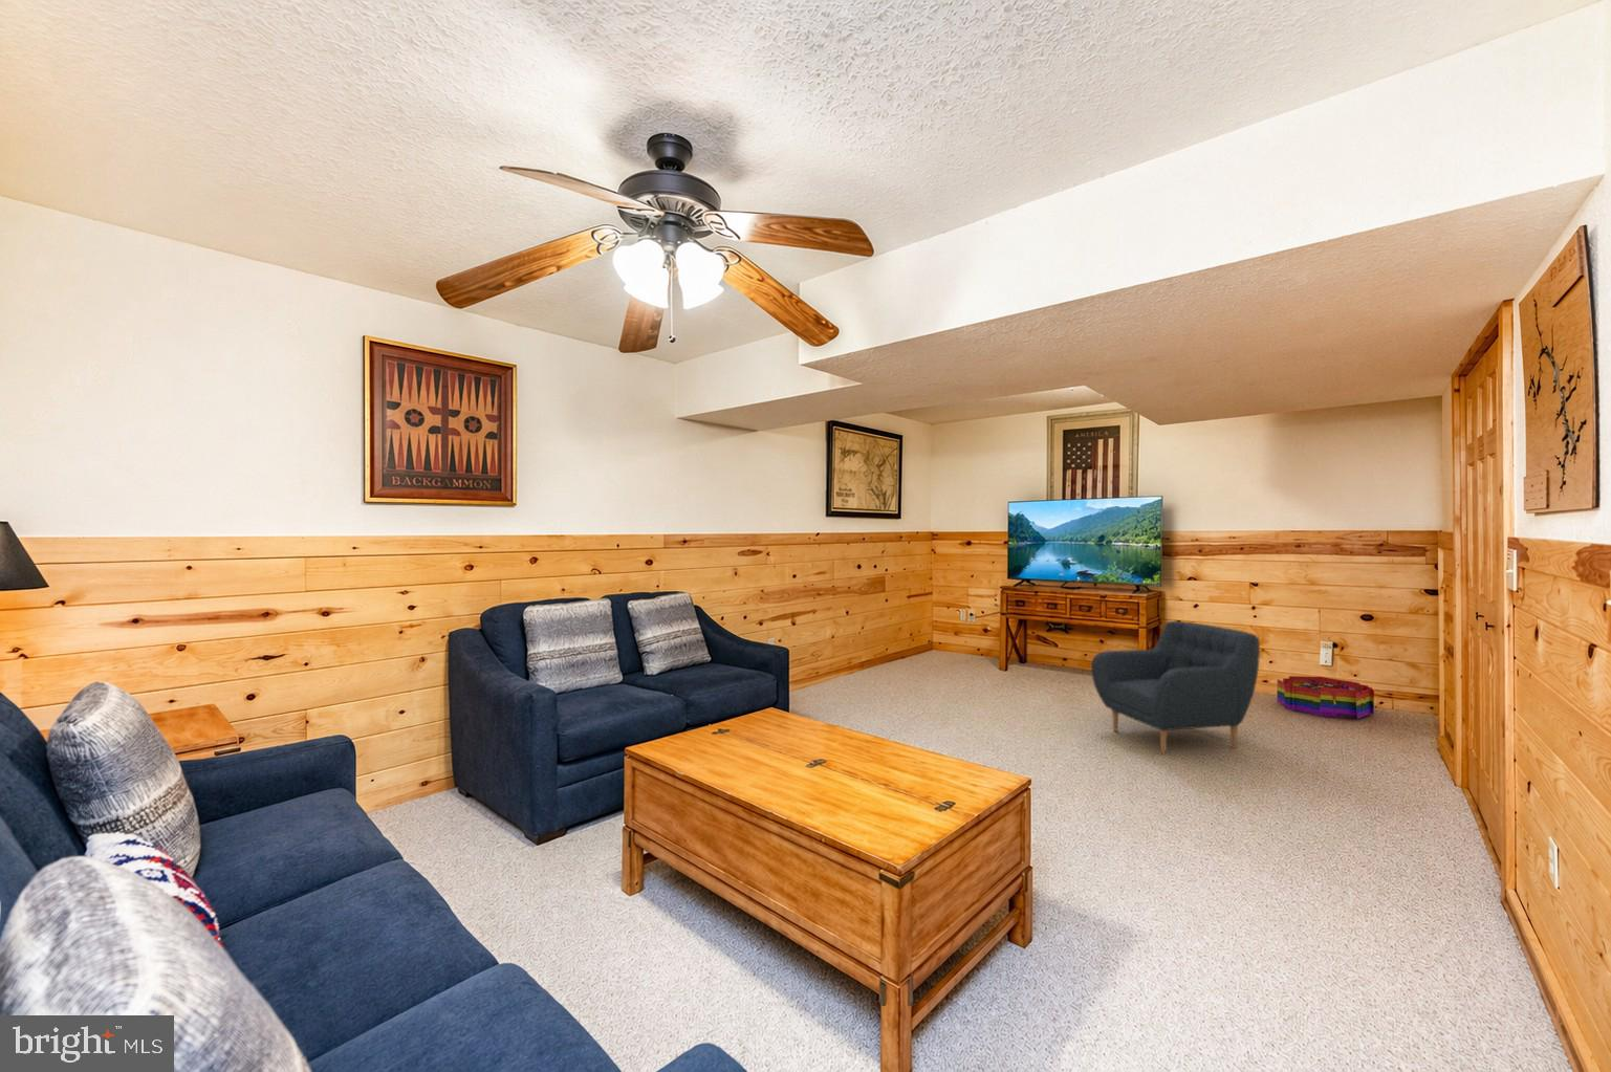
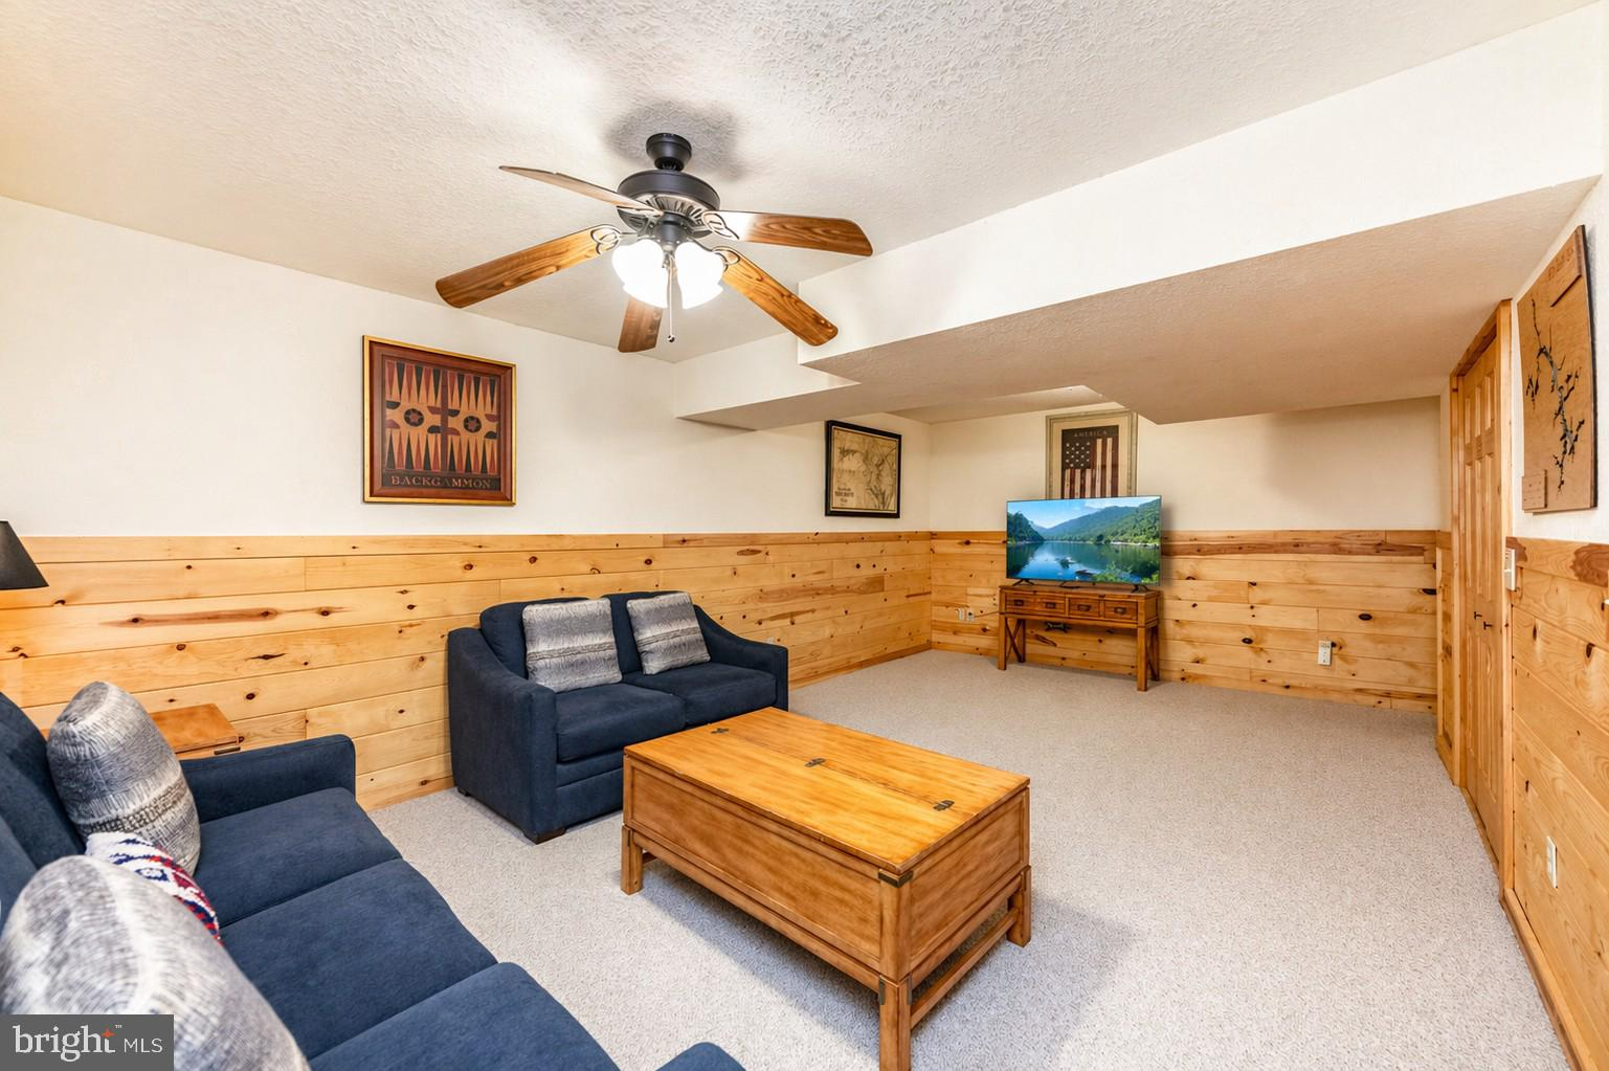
- storage bin [1276,675,1375,720]
- armchair [1090,621,1262,755]
